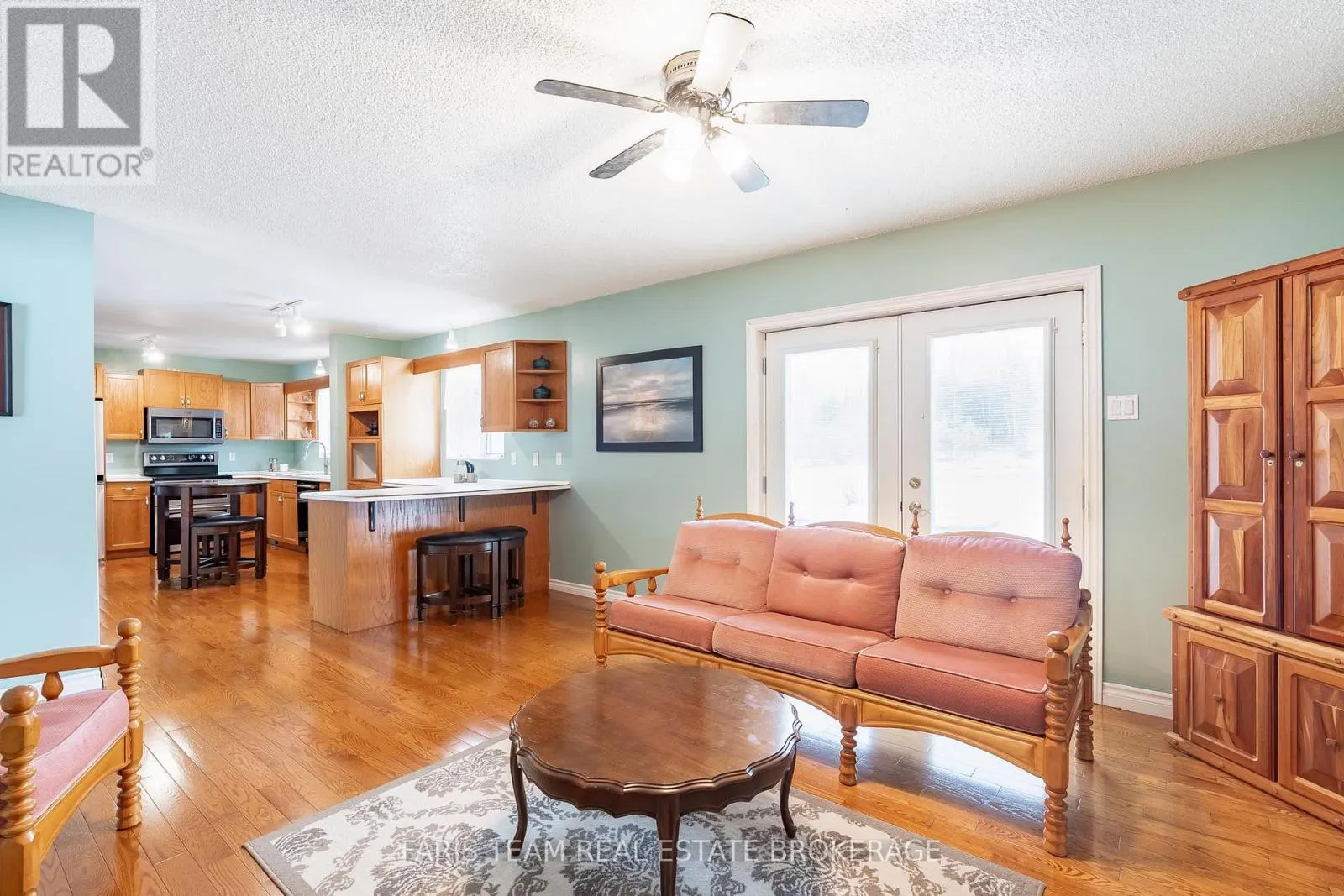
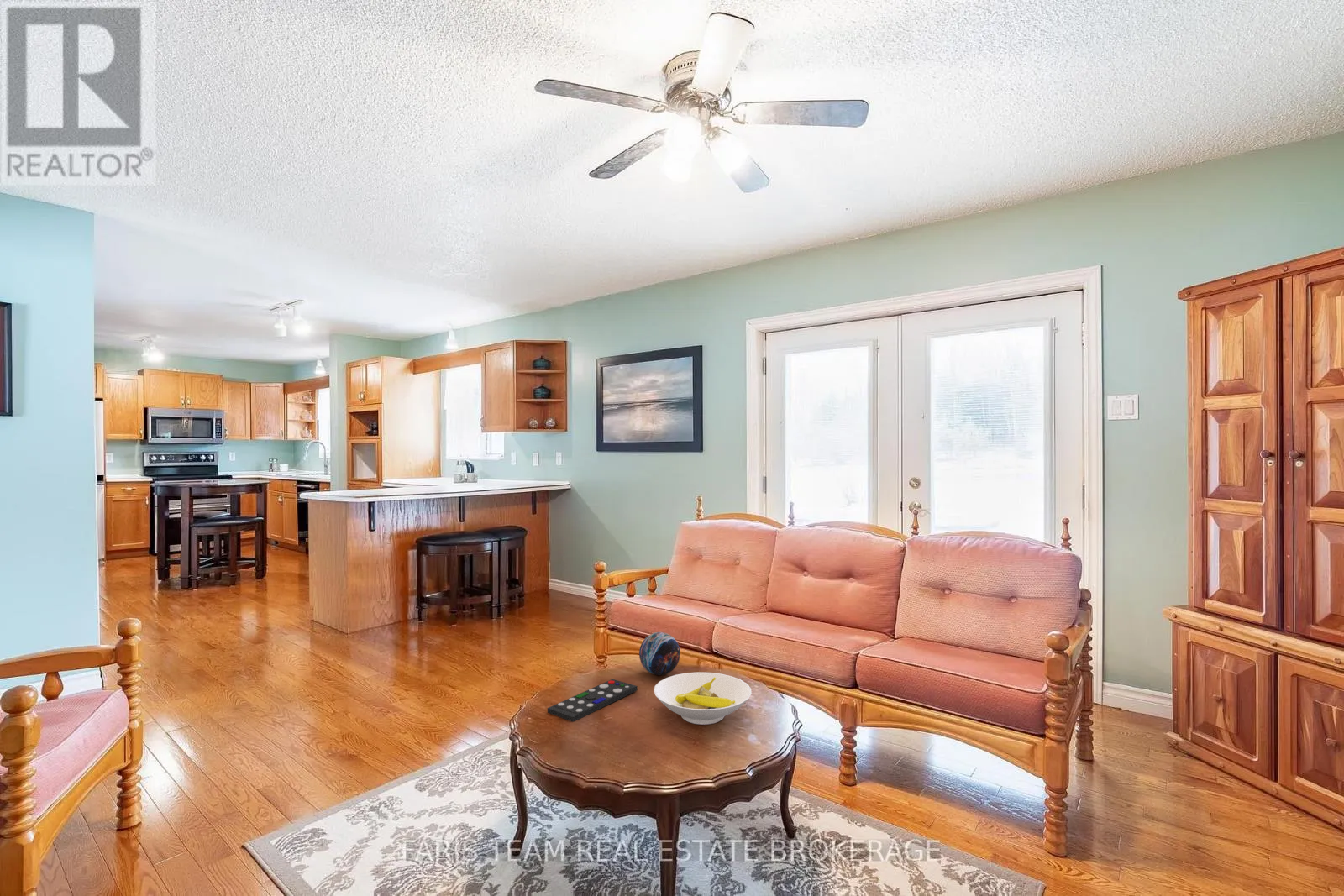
+ decorative orb [638,631,681,676]
+ remote control [547,679,638,723]
+ bowl [653,672,753,726]
